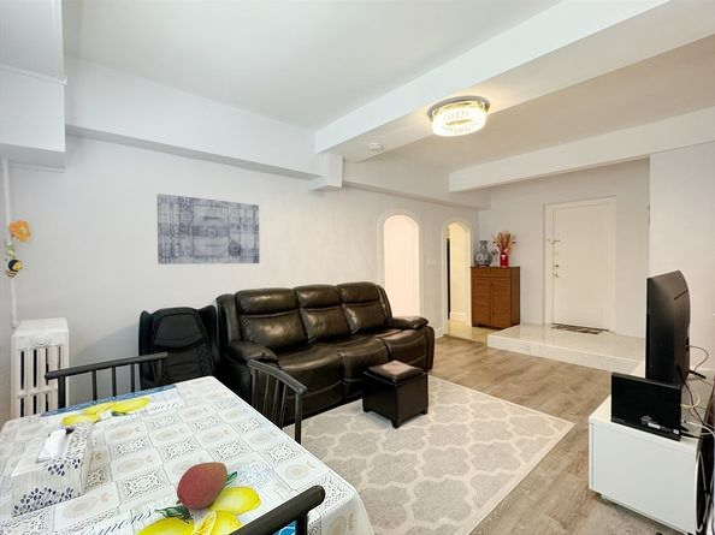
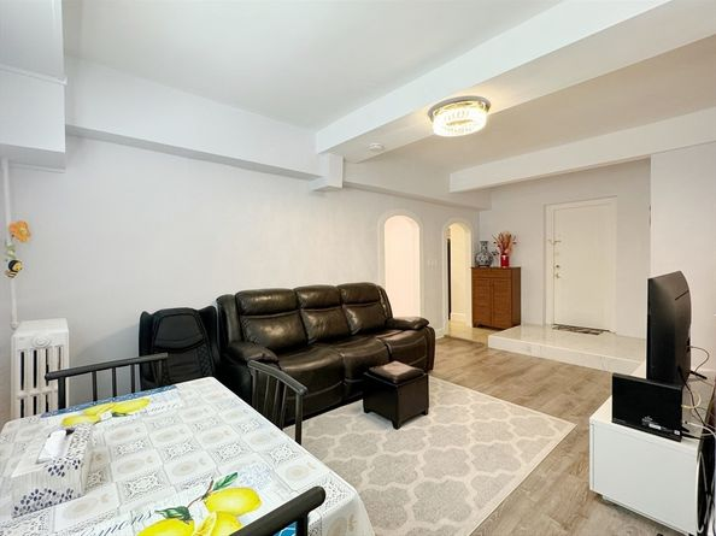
- fruit [175,460,229,510]
- wall art [156,192,261,266]
